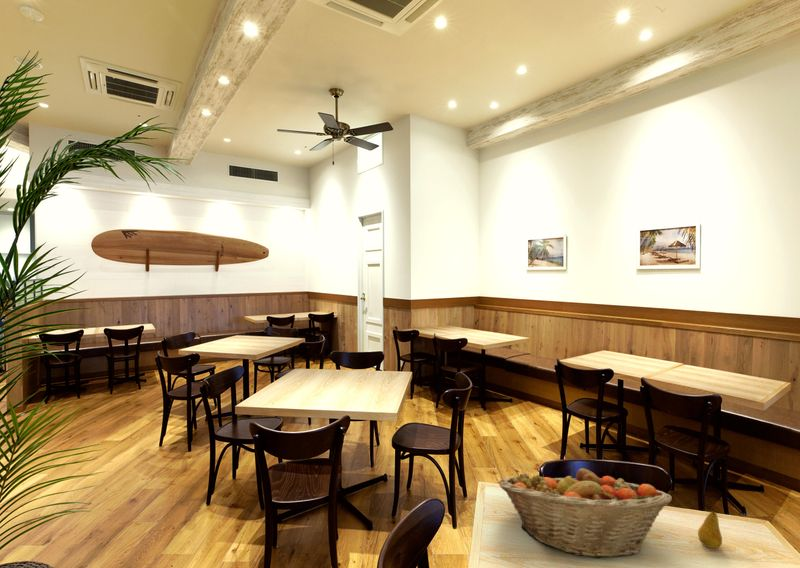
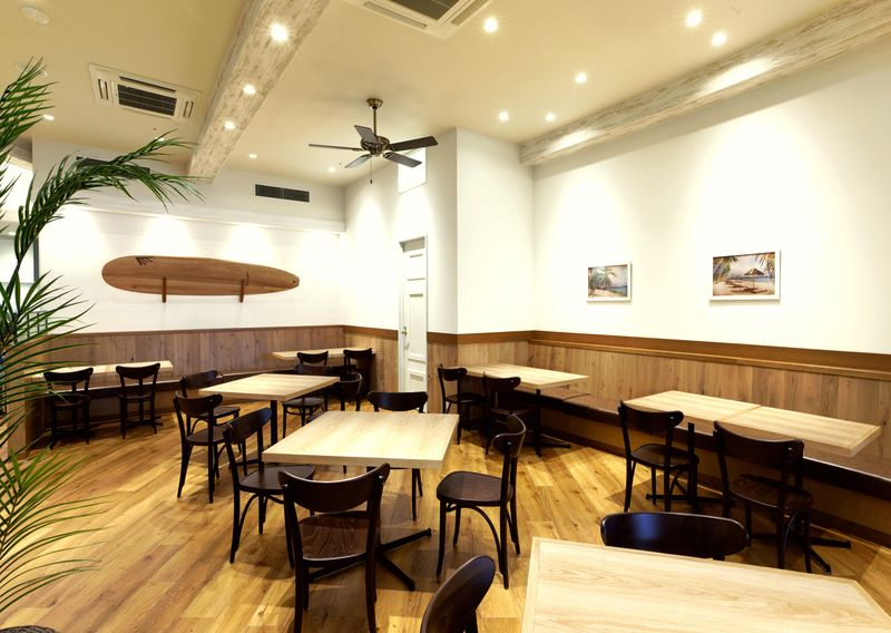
- fruit basket [498,466,673,560]
- fruit [697,506,723,549]
